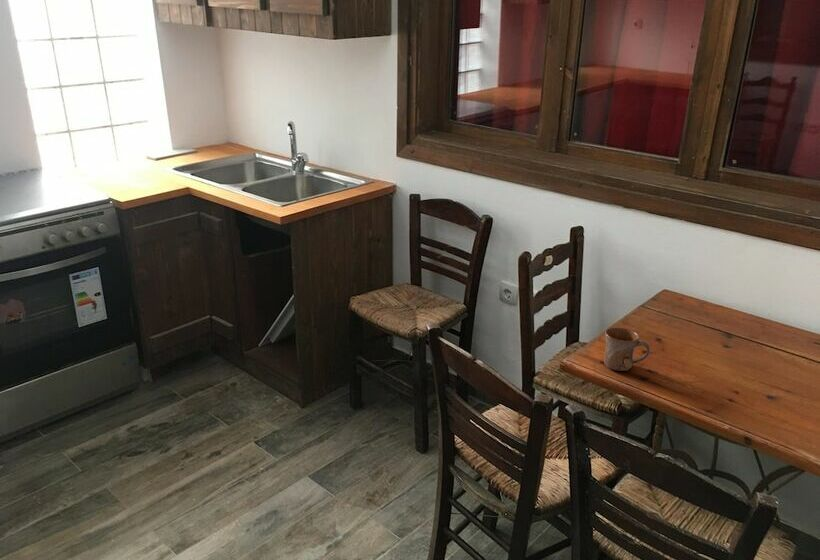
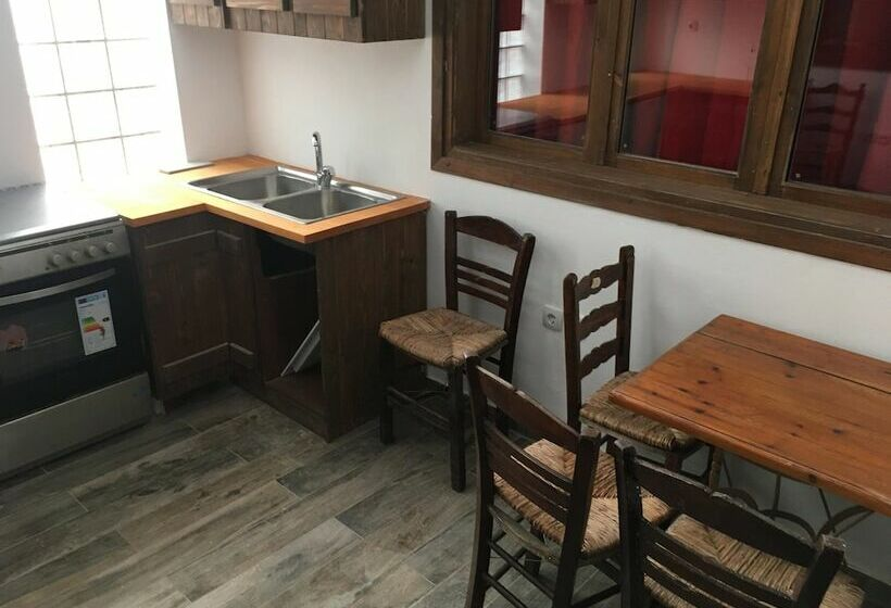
- mug [603,326,651,372]
